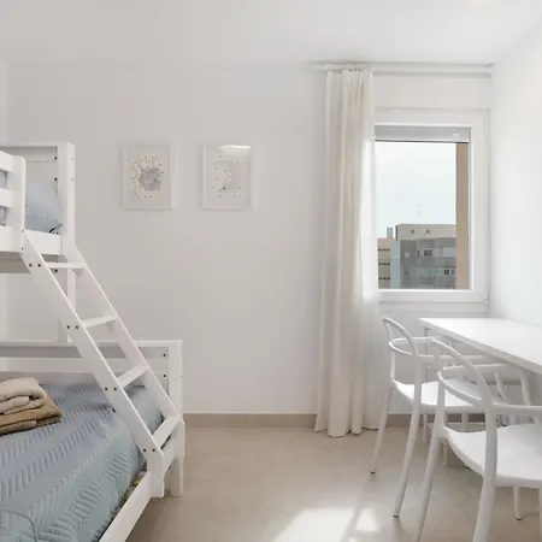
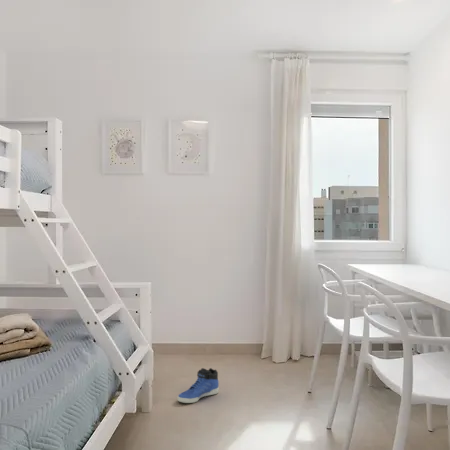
+ sneaker [177,367,220,404]
